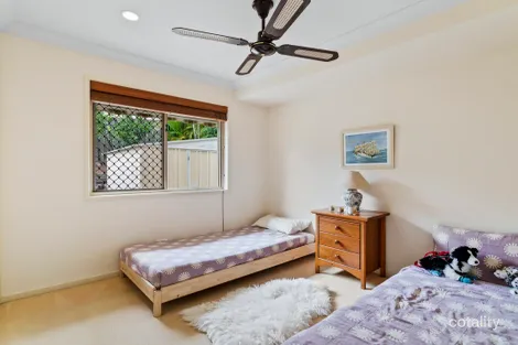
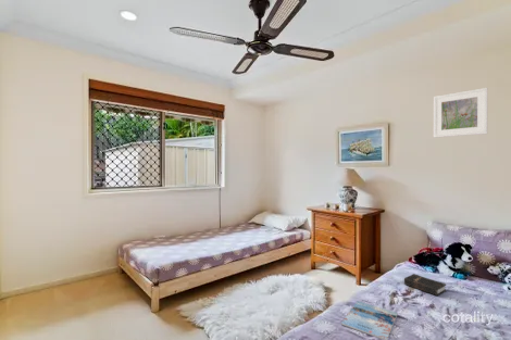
+ magazine [340,300,399,340]
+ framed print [433,87,489,139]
+ hardback book [403,273,447,297]
